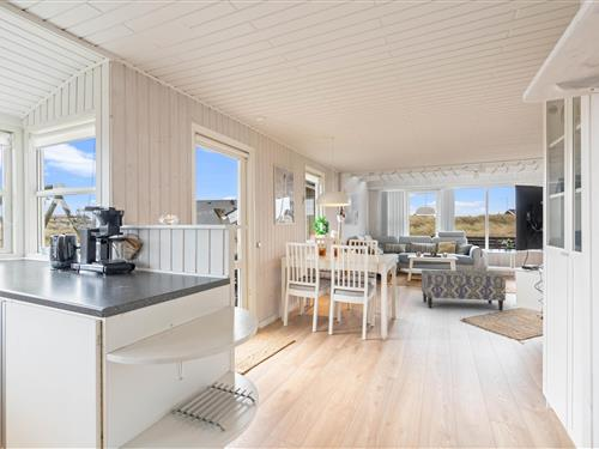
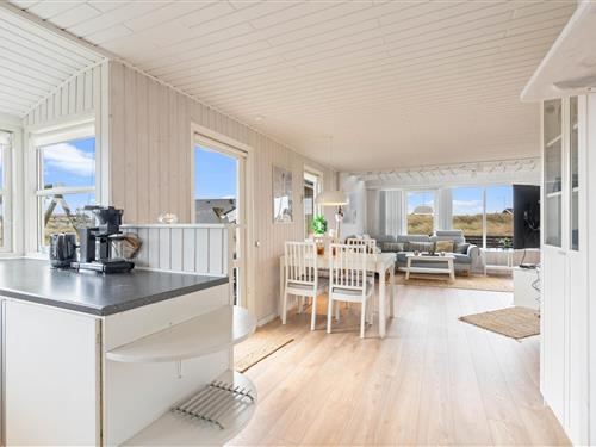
- bench [420,268,507,313]
